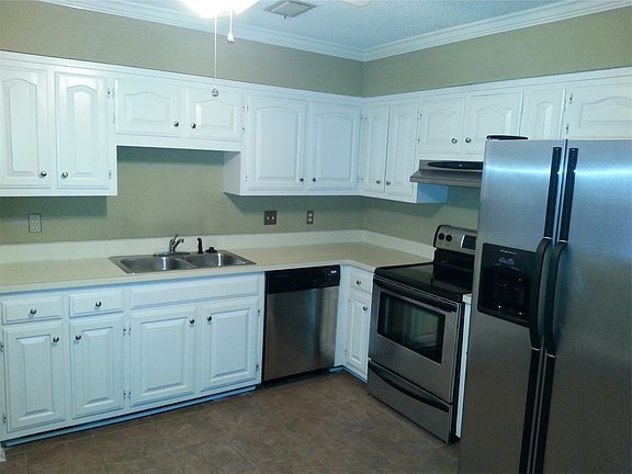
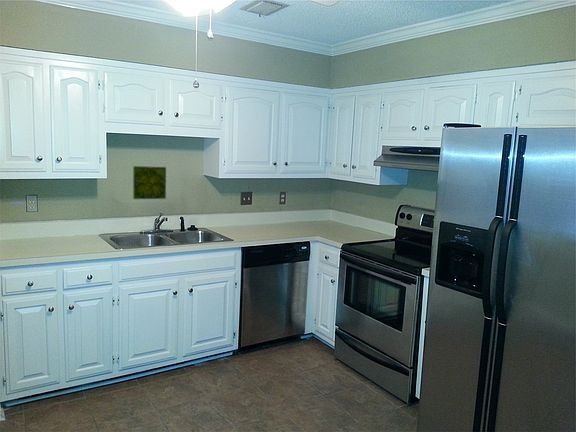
+ decorative tile [132,165,167,200]
